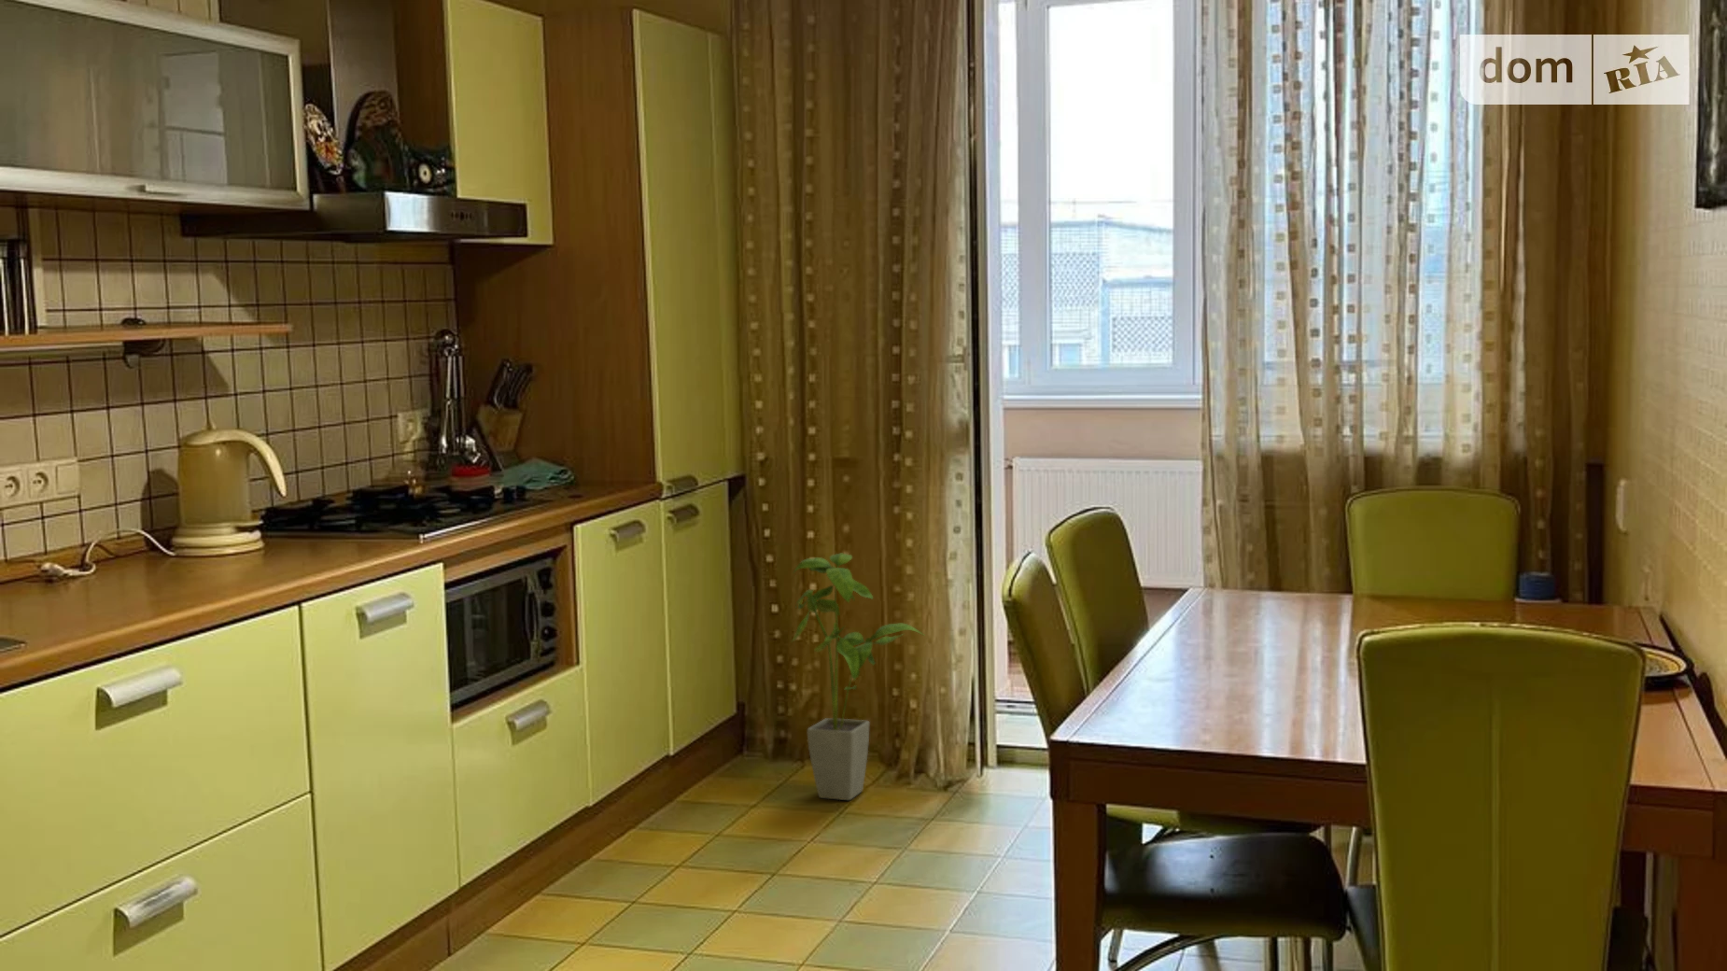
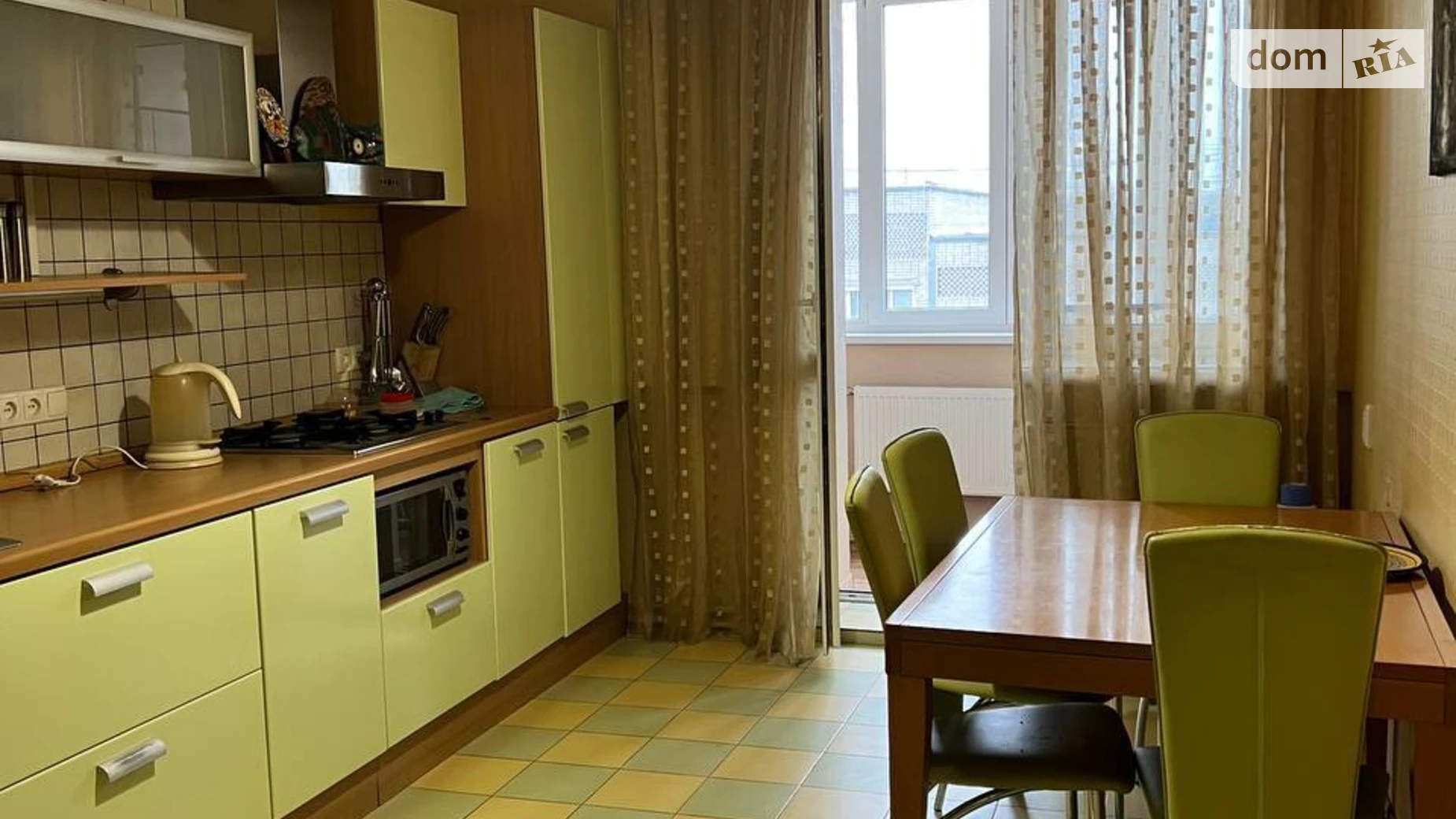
- house plant [790,552,924,801]
